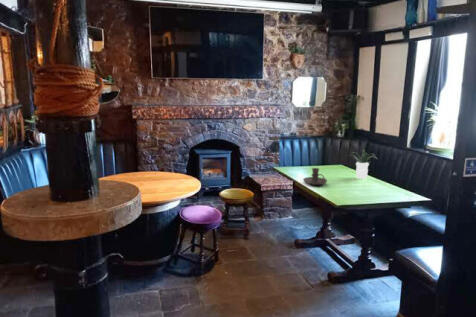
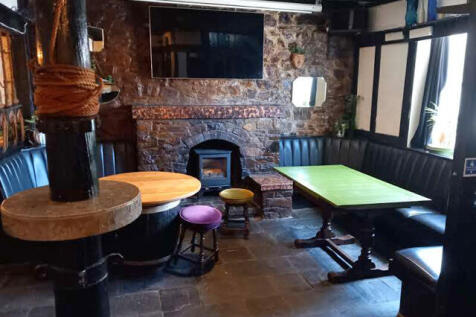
- candle holder [302,167,328,186]
- potted plant [349,149,377,180]
